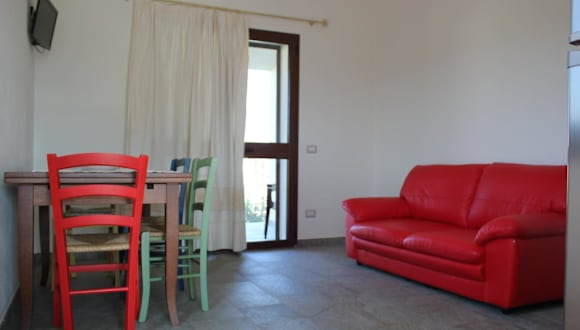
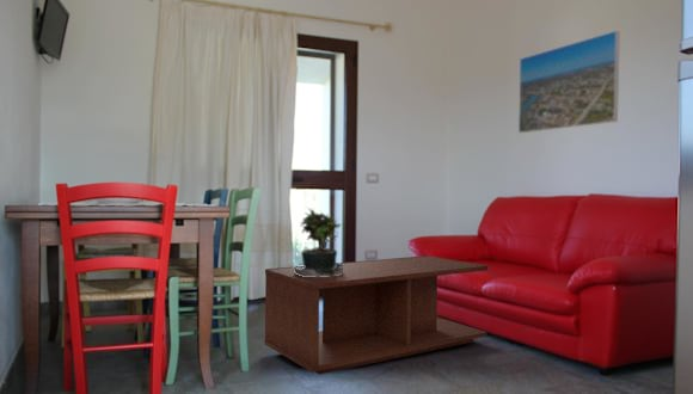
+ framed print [517,30,620,134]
+ coffee table [263,254,489,375]
+ potted plant [292,207,344,277]
